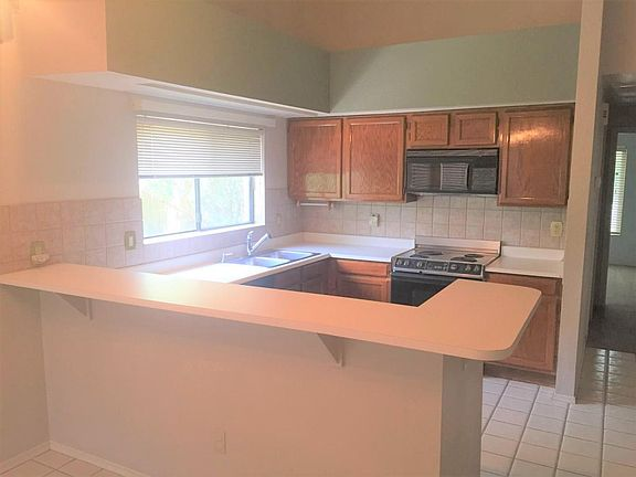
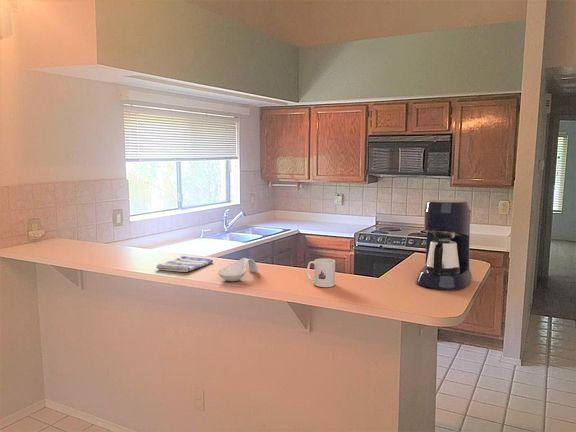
+ mug [306,258,336,288]
+ spoon rest [217,257,259,282]
+ coffee maker [415,199,474,291]
+ dish towel [155,255,214,273]
